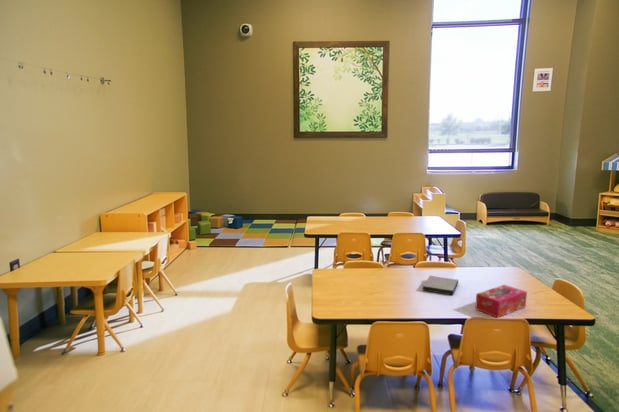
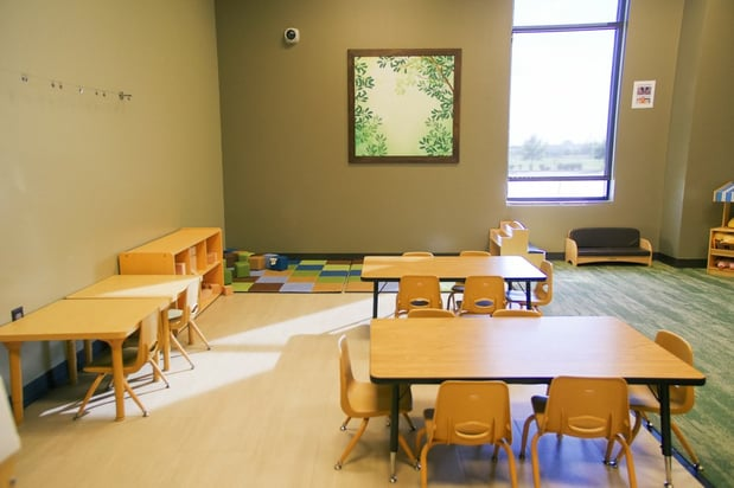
- book [422,275,459,296]
- tissue box [474,284,528,319]
